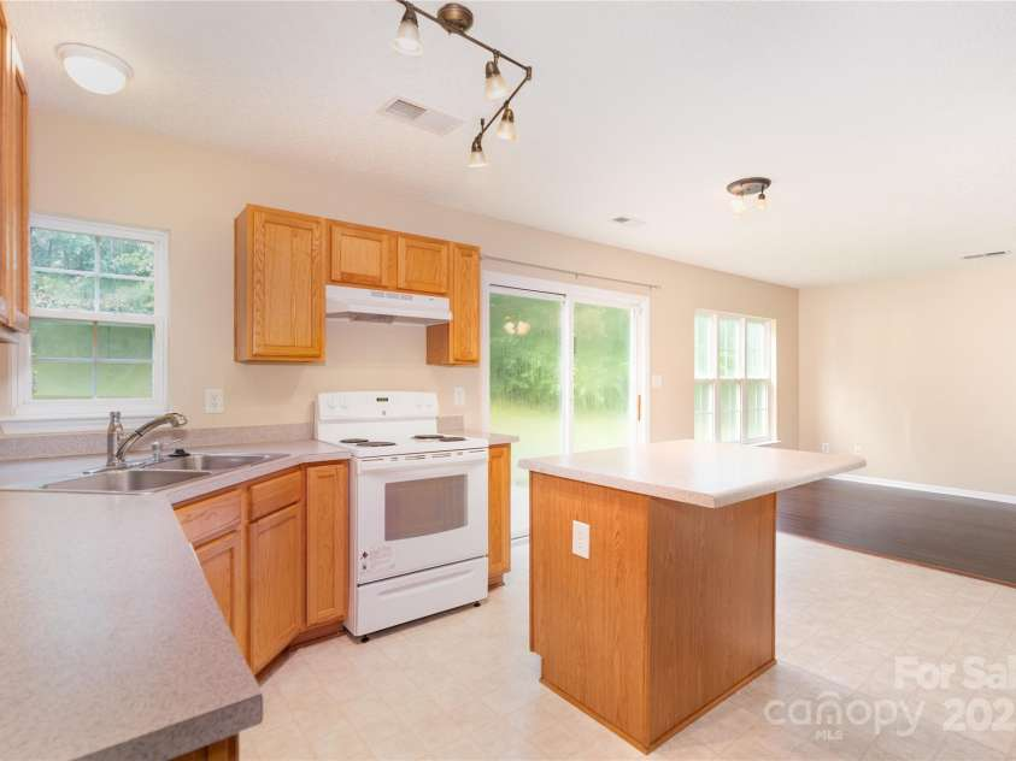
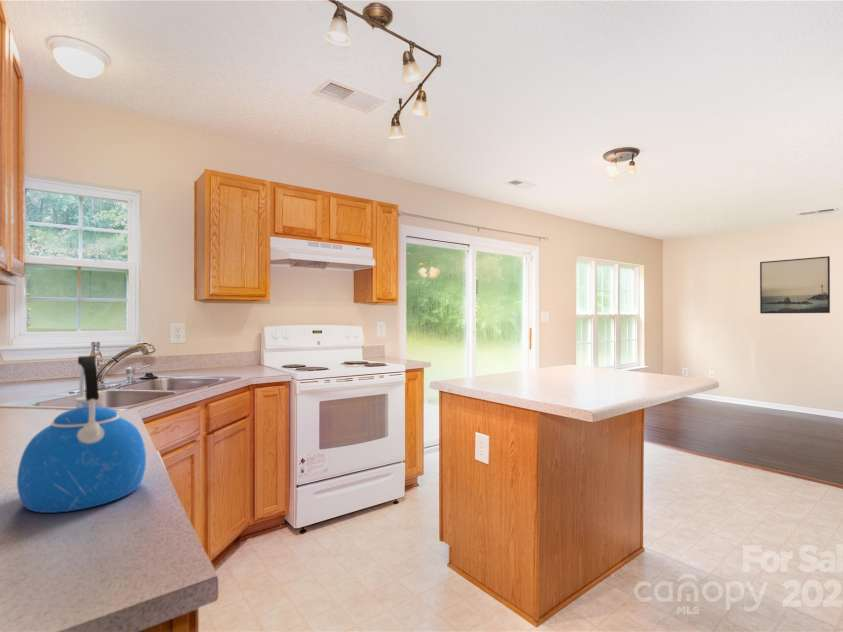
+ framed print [759,255,831,314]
+ kettle [16,355,147,514]
